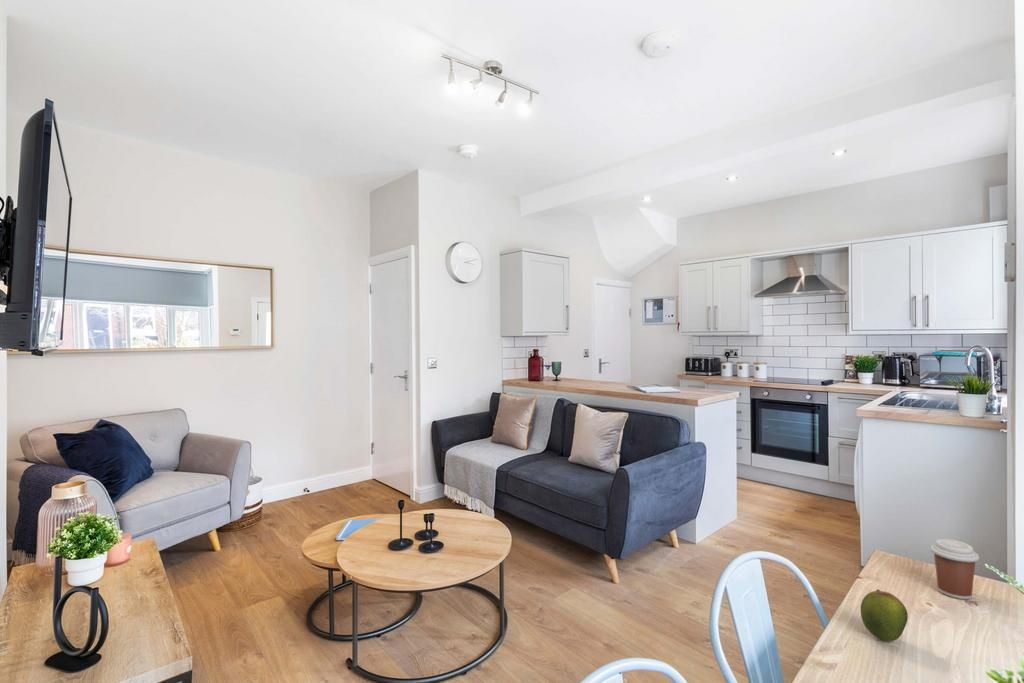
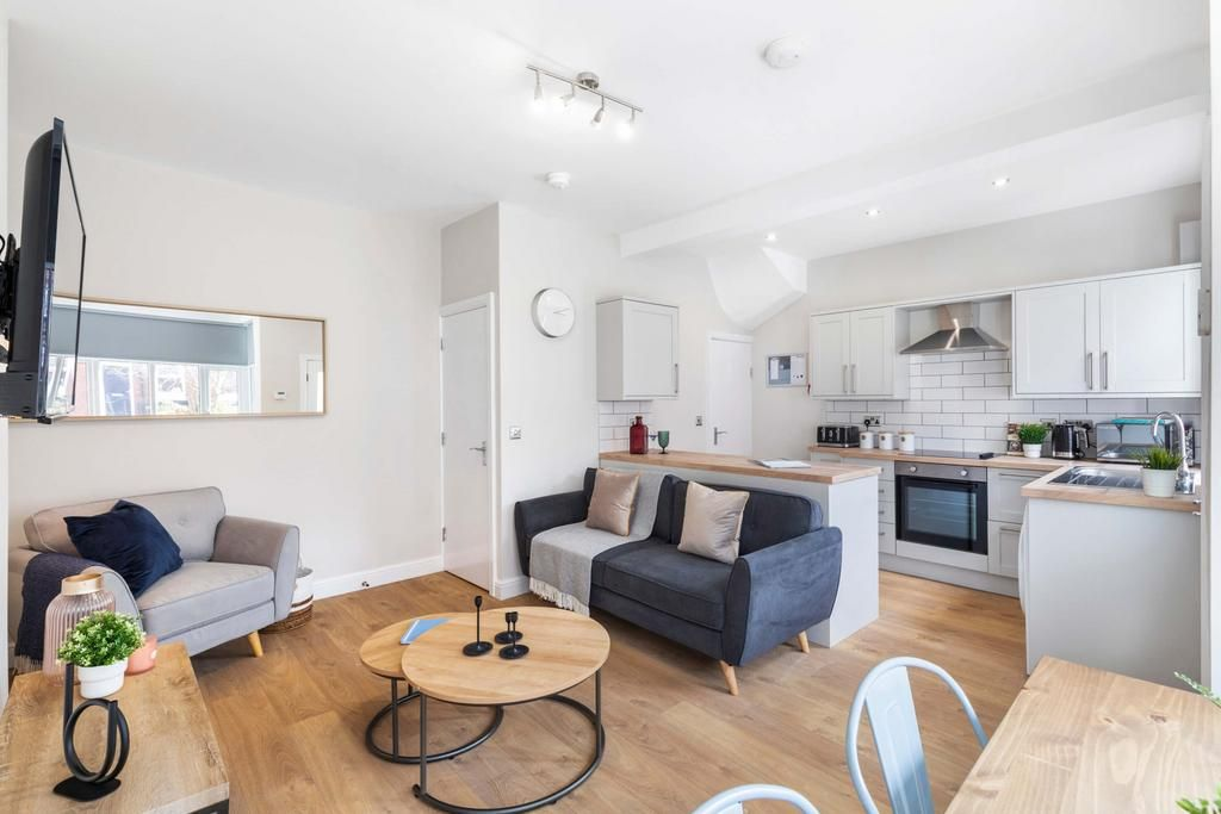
- coffee cup [930,538,980,600]
- fruit [860,589,909,642]
